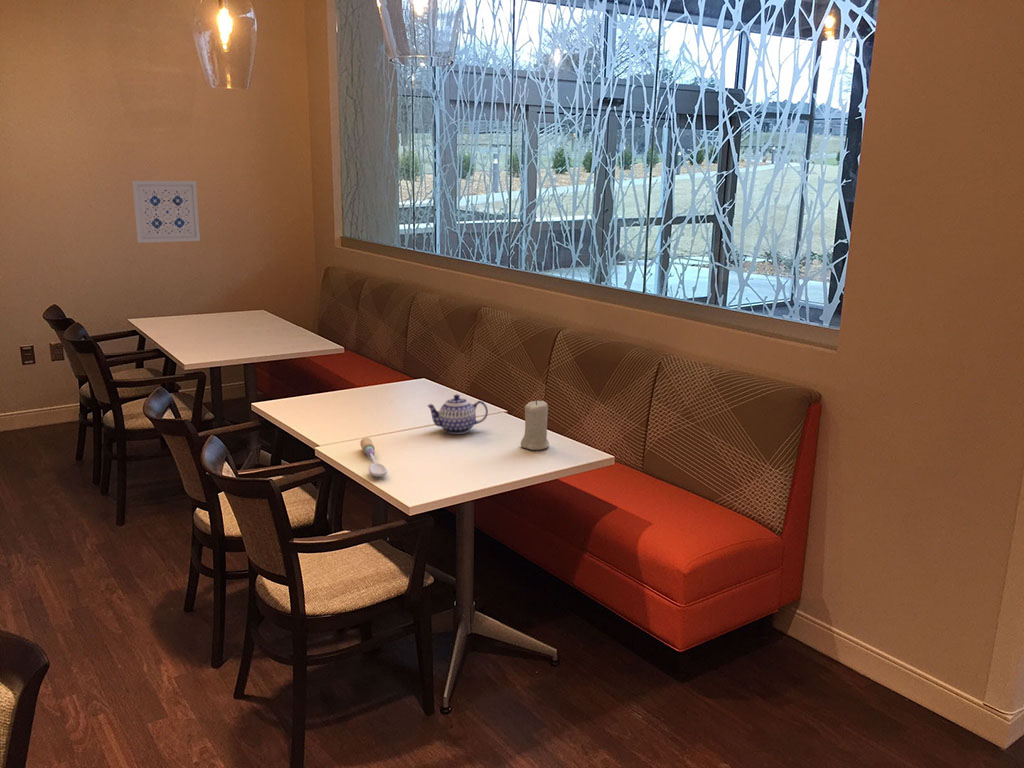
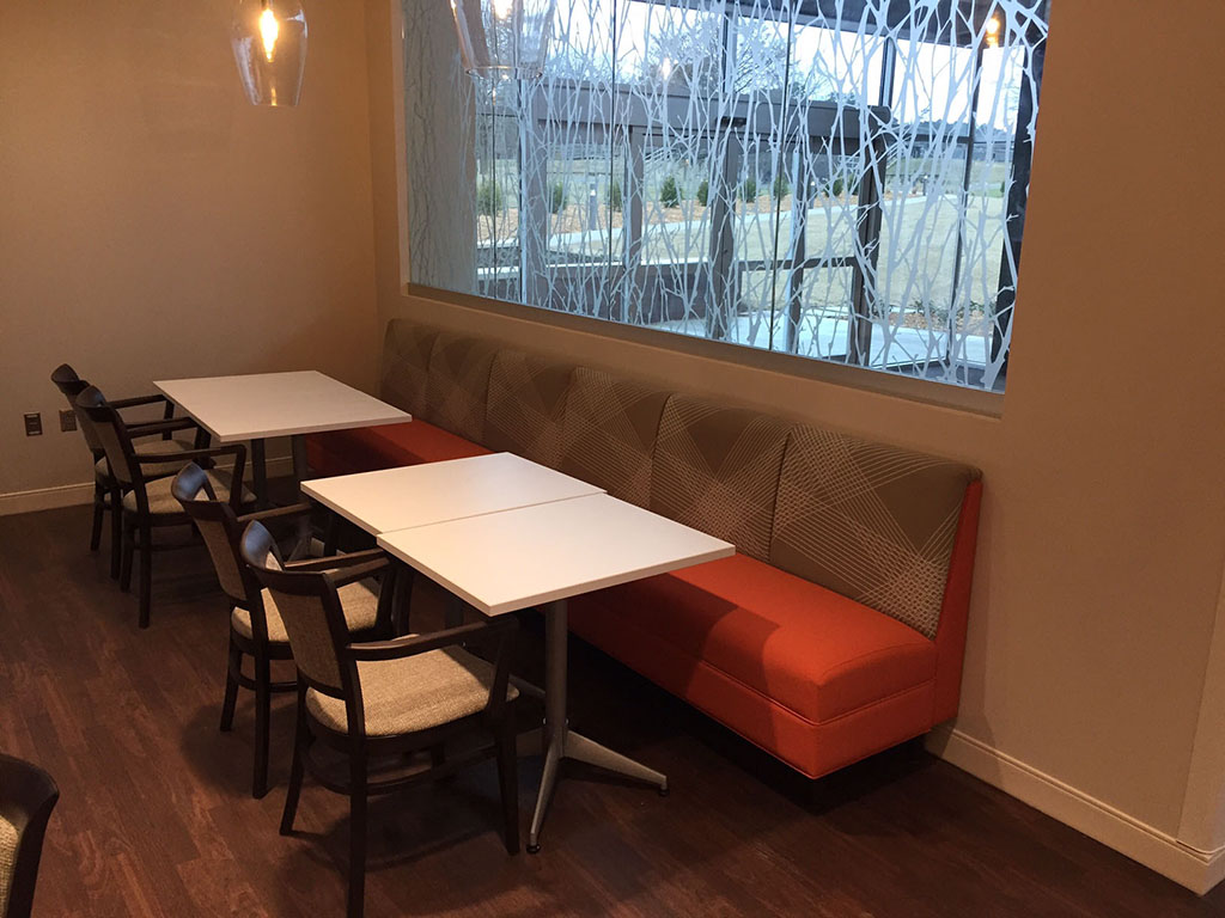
- teapot [426,394,489,435]
- wall art [132,180,201,244]
- candle [520,399,550,451]
- spoon [359,436,388,478]
